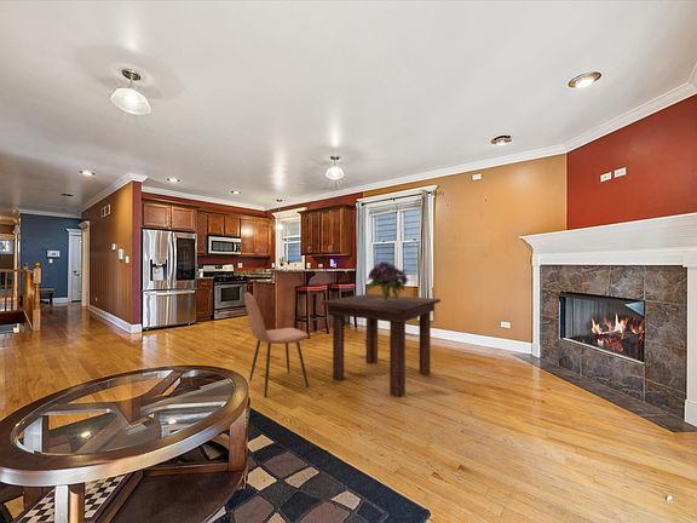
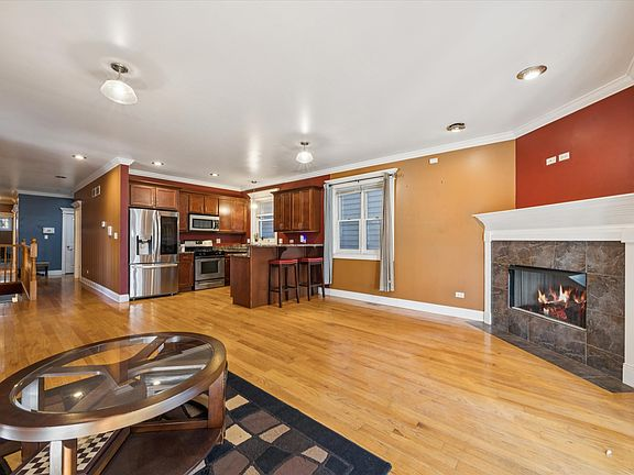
- dining table [321,293,442,398]
- chair [243,292,310,398]
- bouquet [364,260,410,300]
